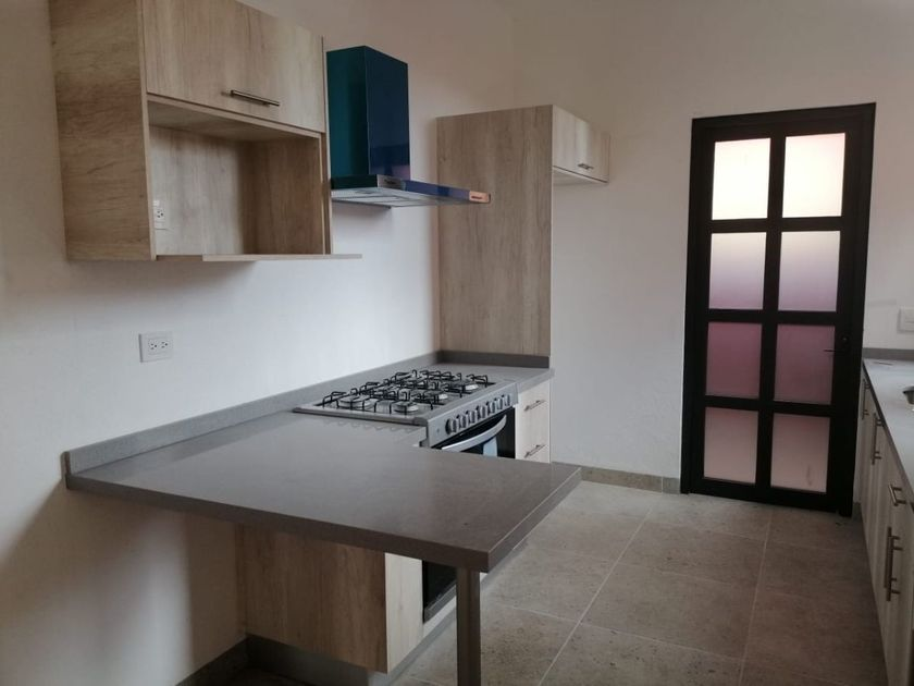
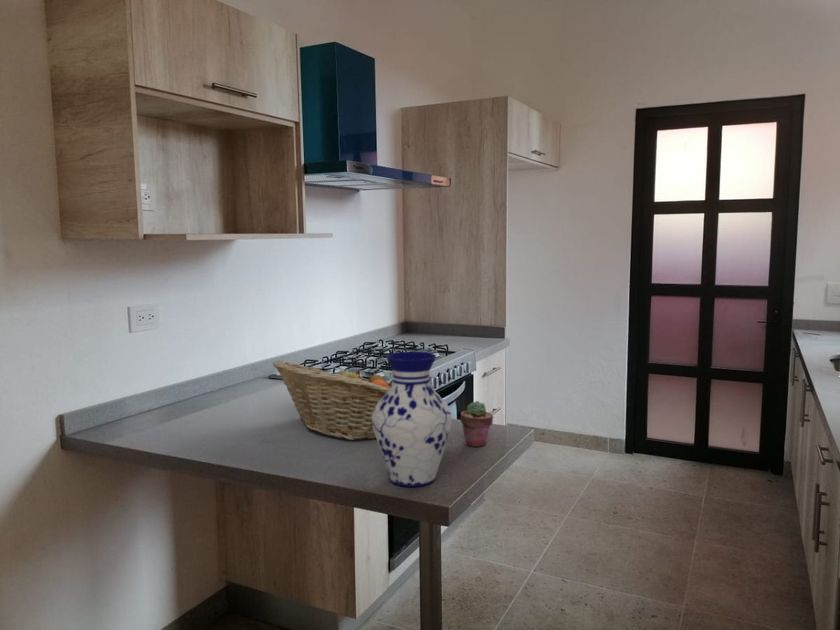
+ potted succulent [460,400,494,448]
+ fruit basket [272,360,393,441]
+ vase [372,351,453,488]
